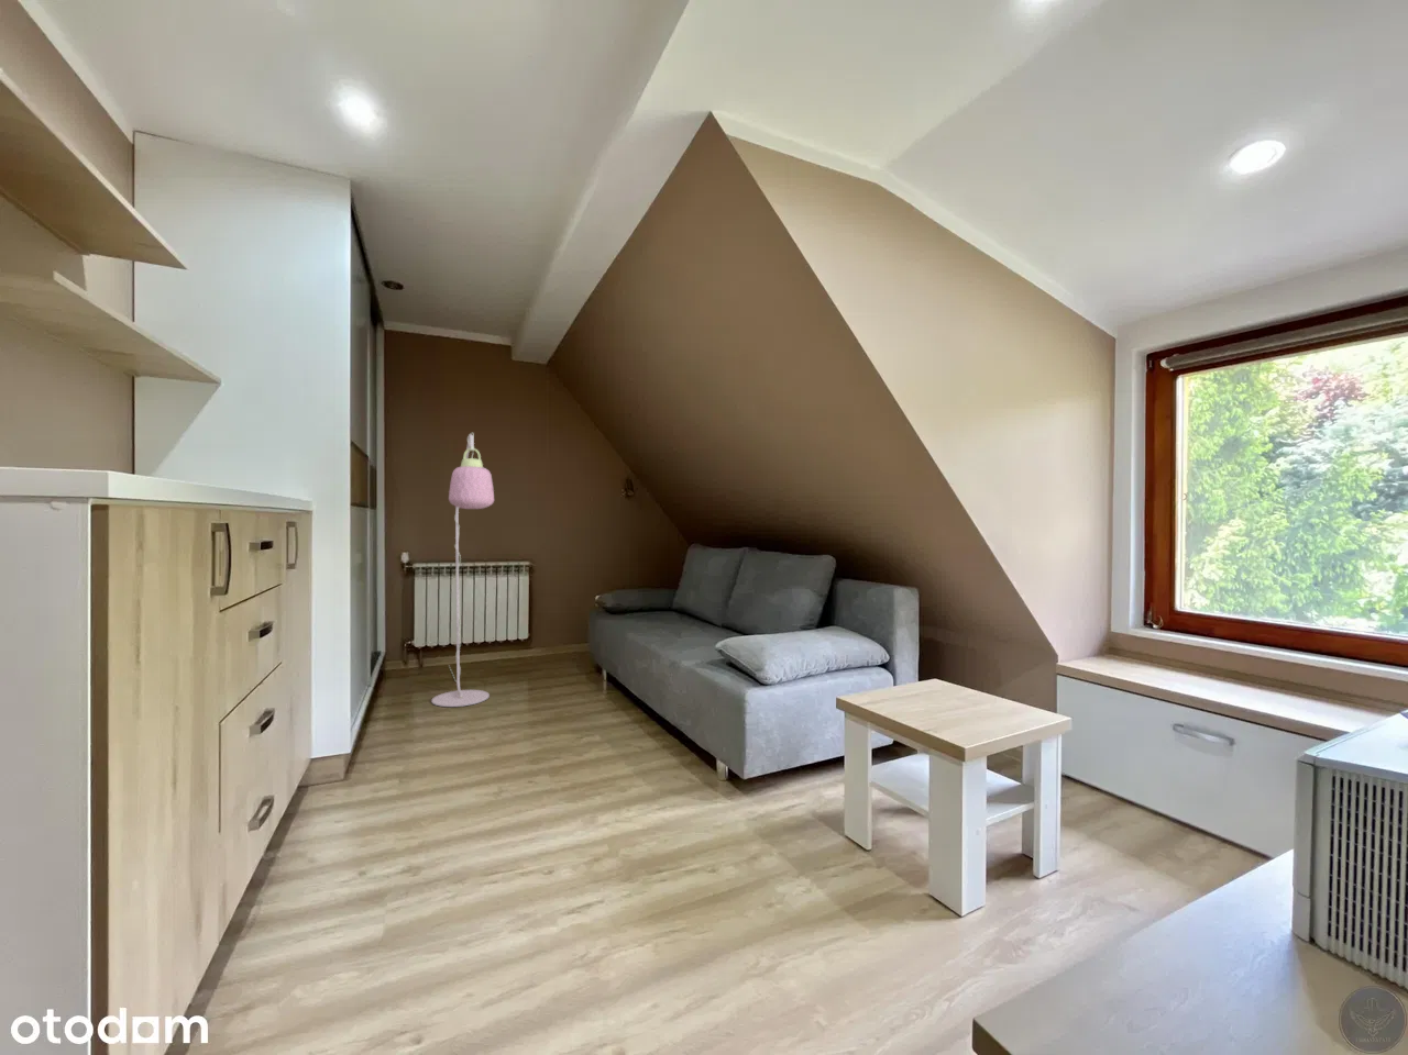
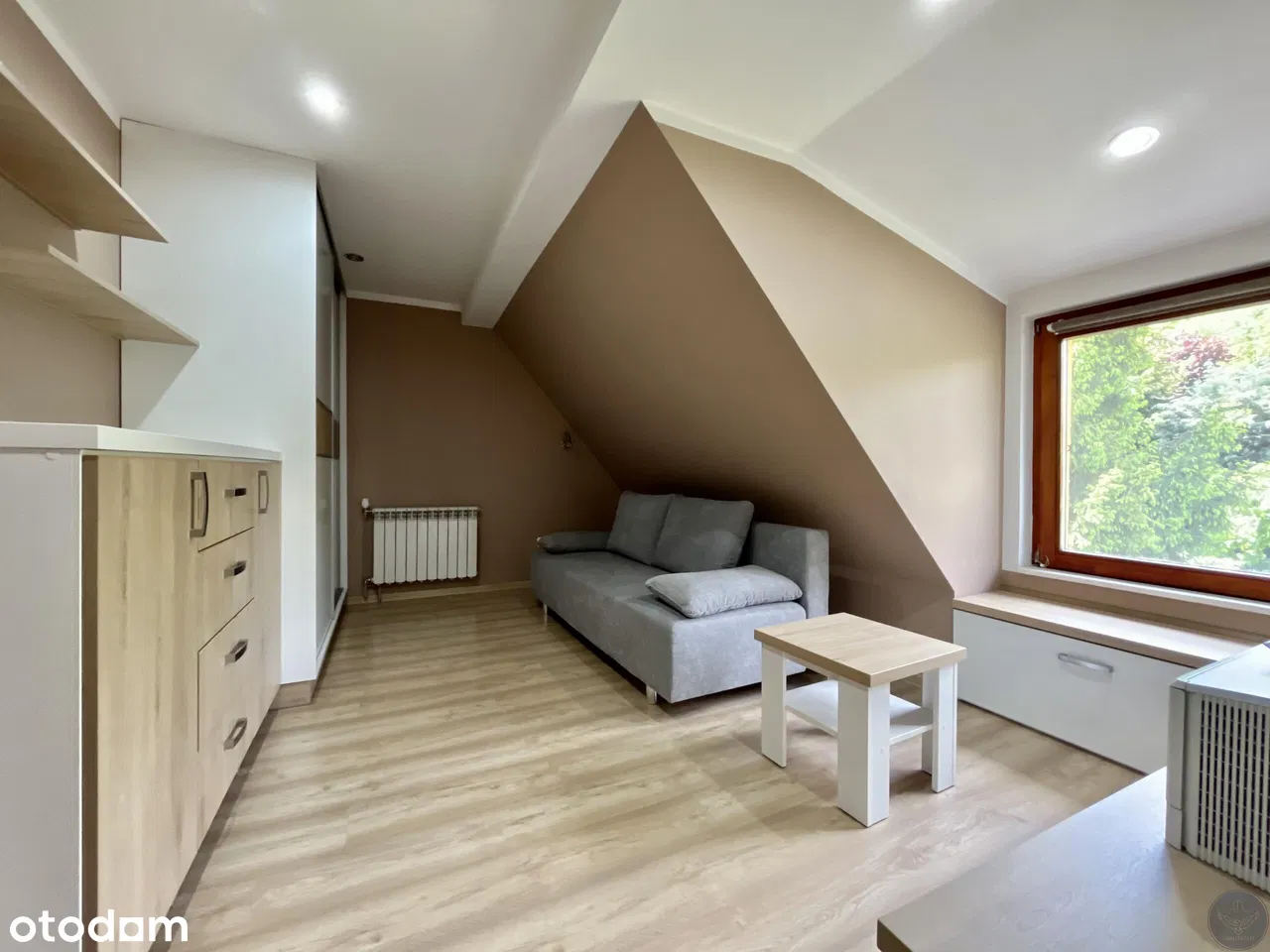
- floor lamp [430,432,494,708]
